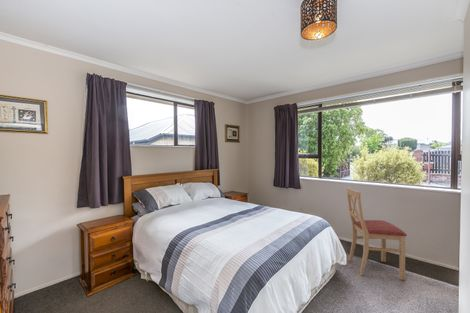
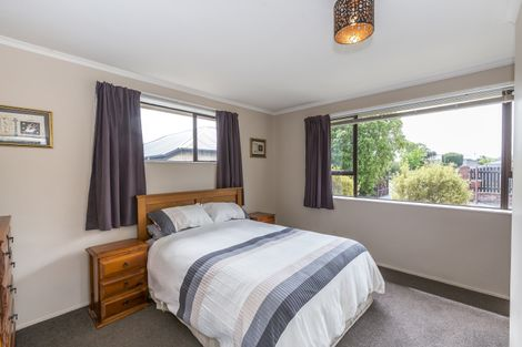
- chair [345,186,408,281]
